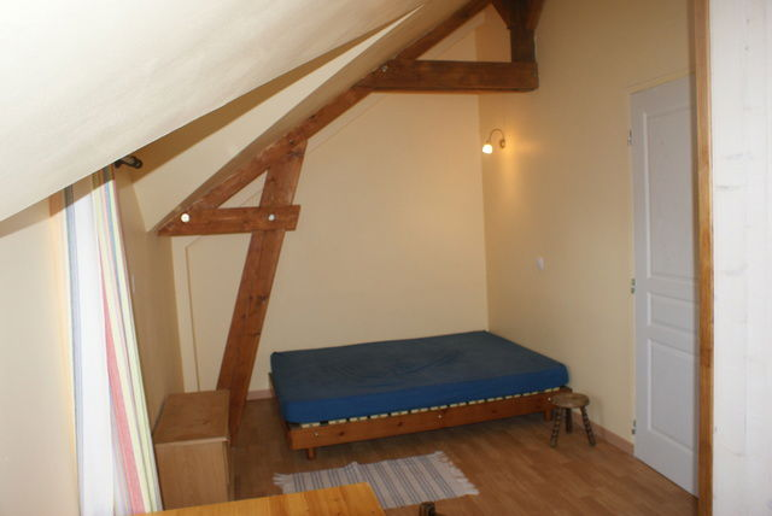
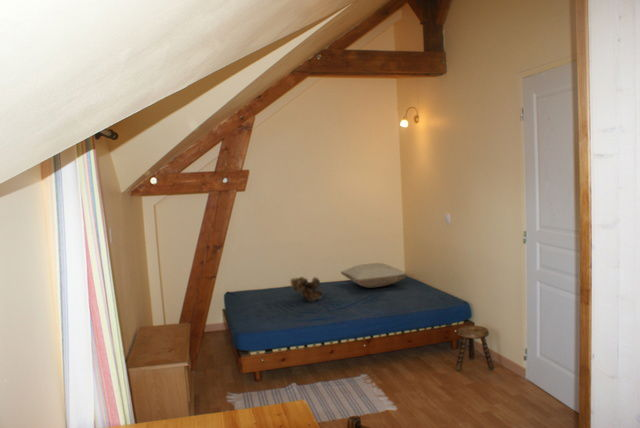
+ pillow [340,262,408,289]
+ teddy bear [289,276,324,303]
